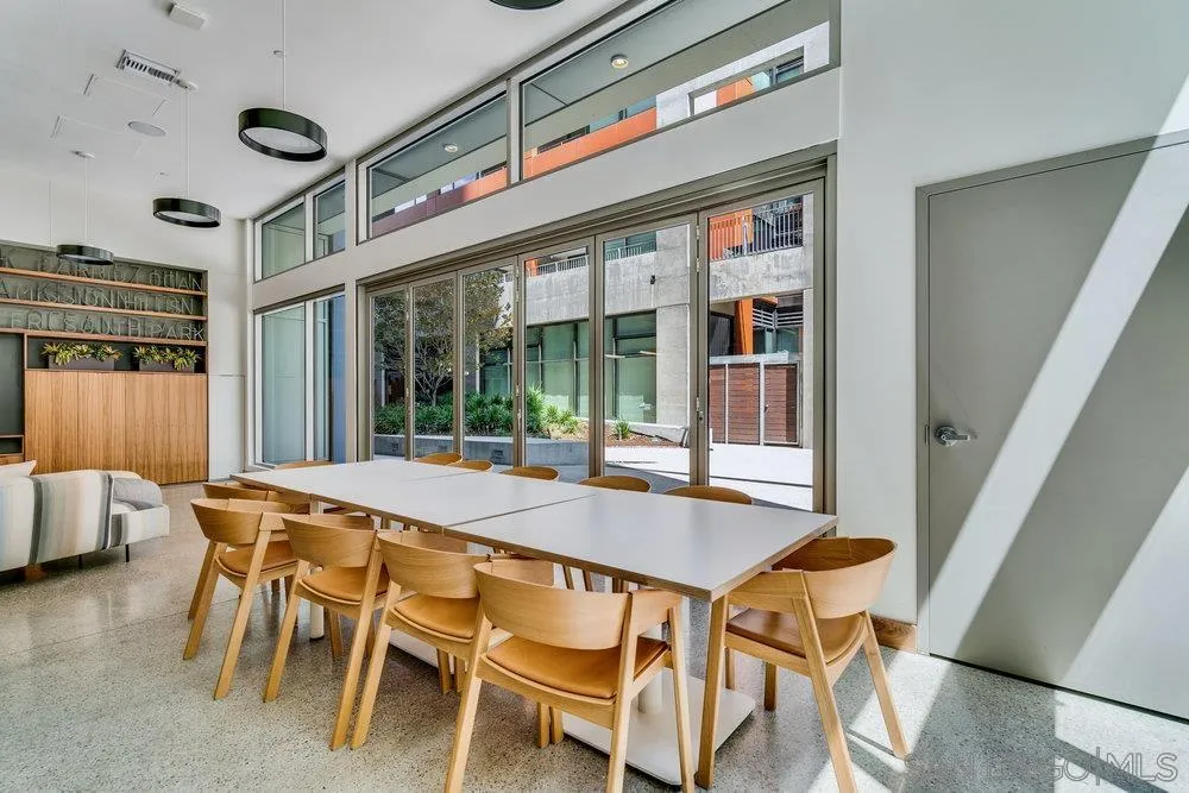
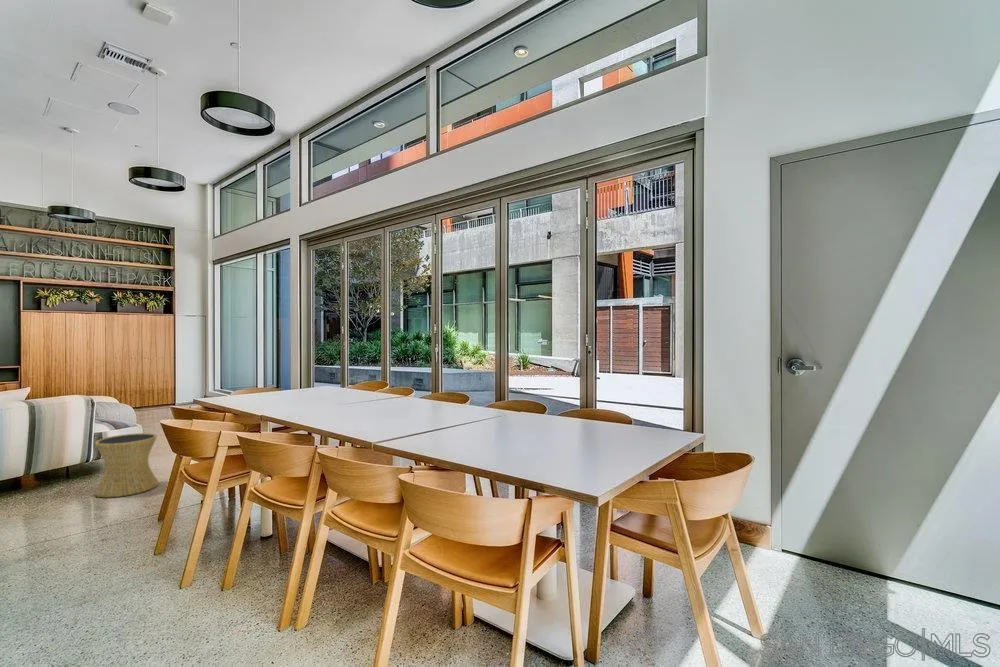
+ side table [93,432,160,498]
